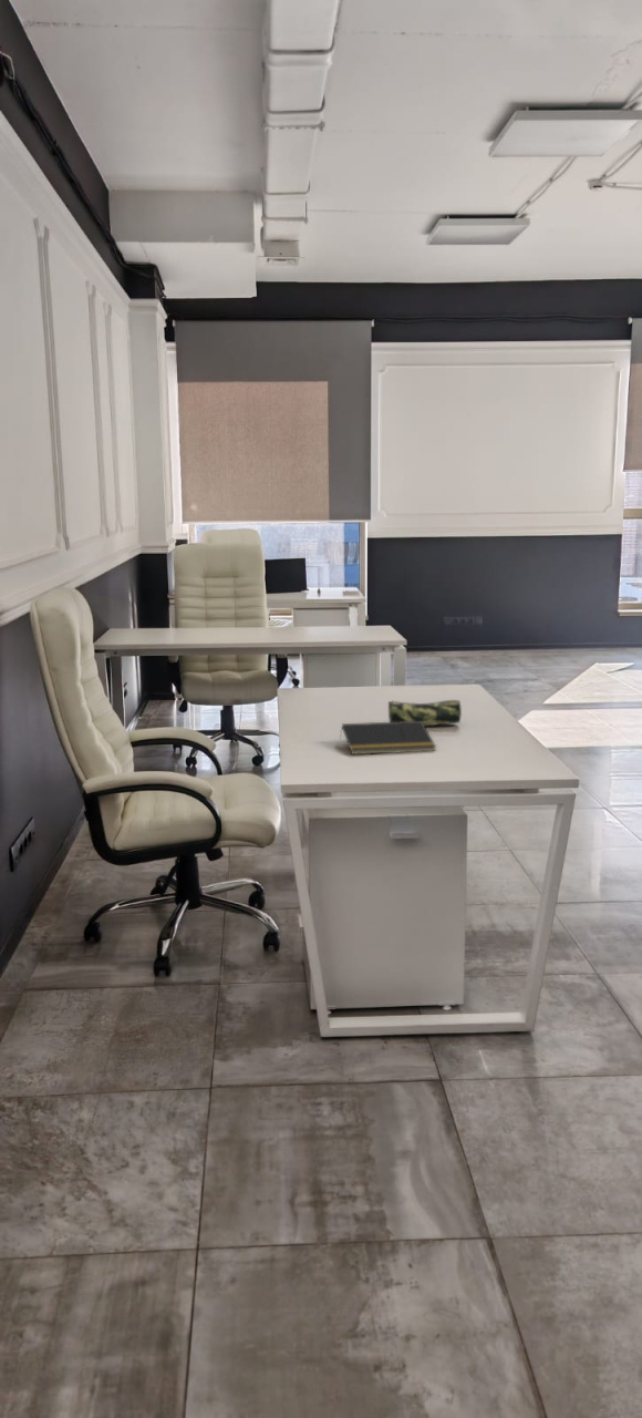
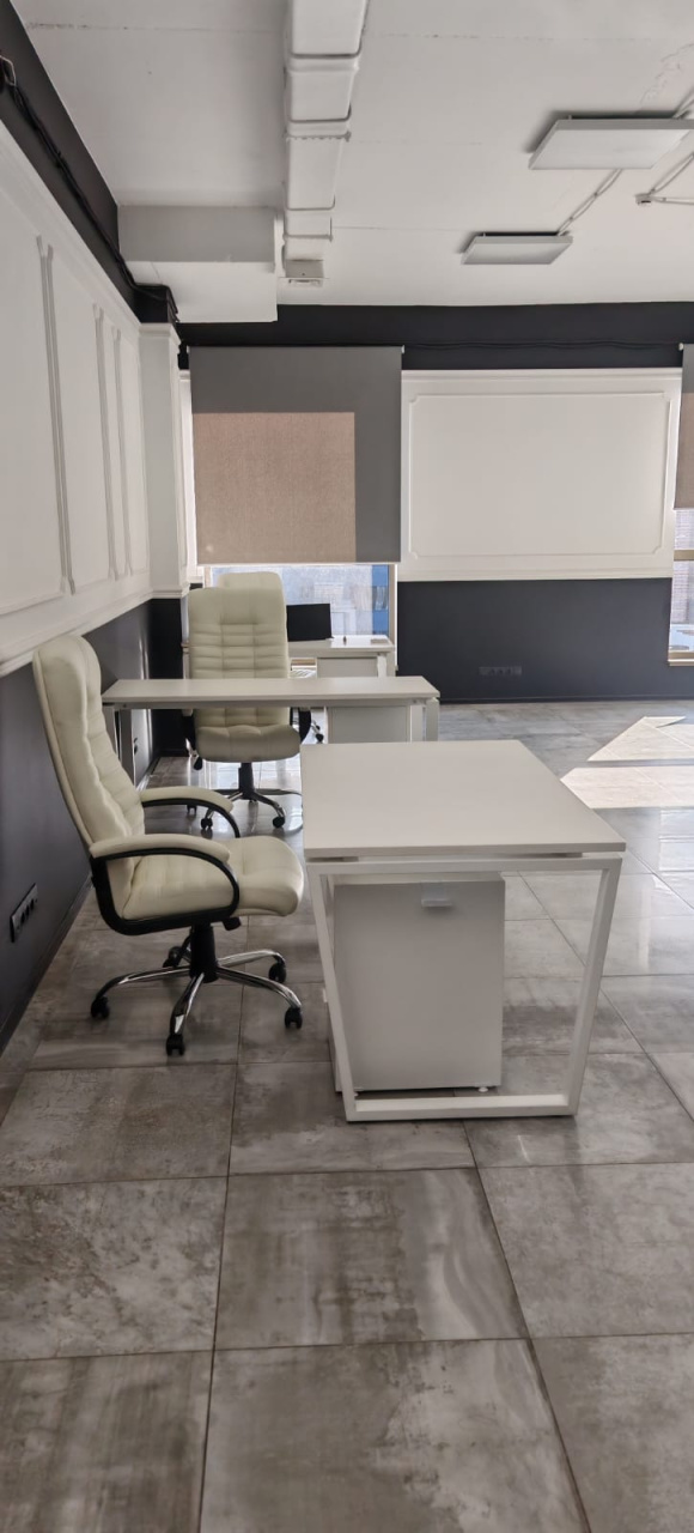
- pencil case [386,699,463,727]
- notepad [339,721,437,756]
